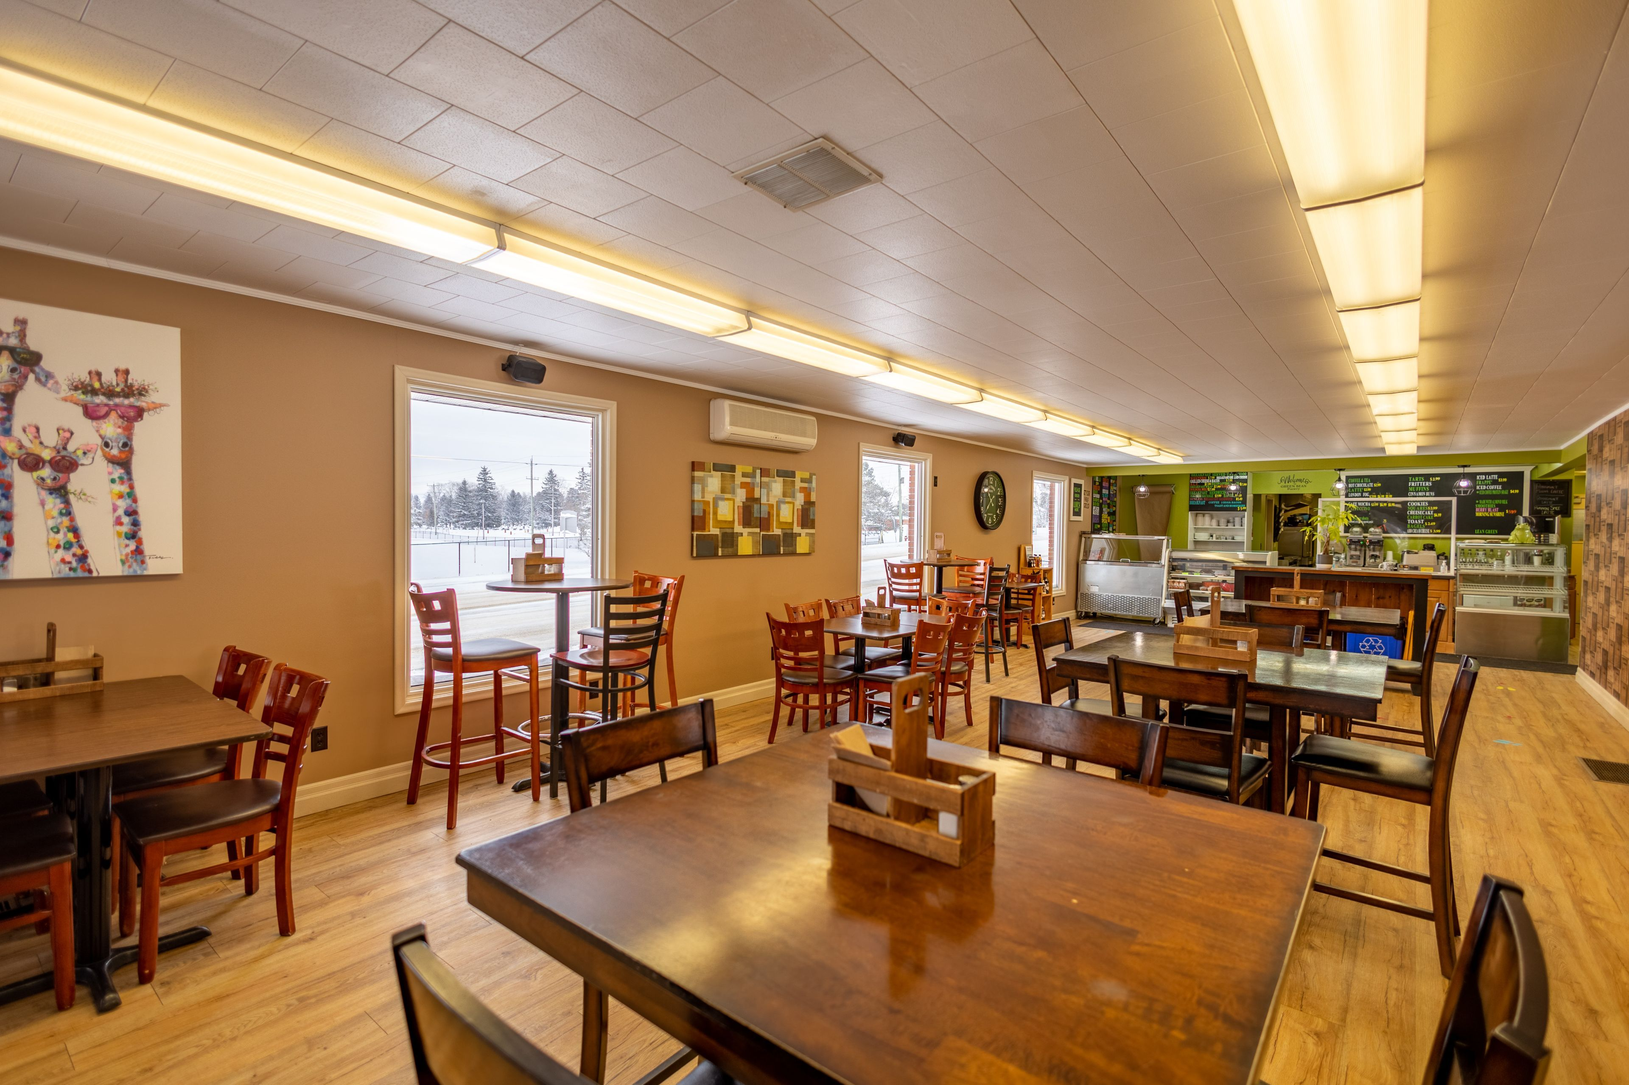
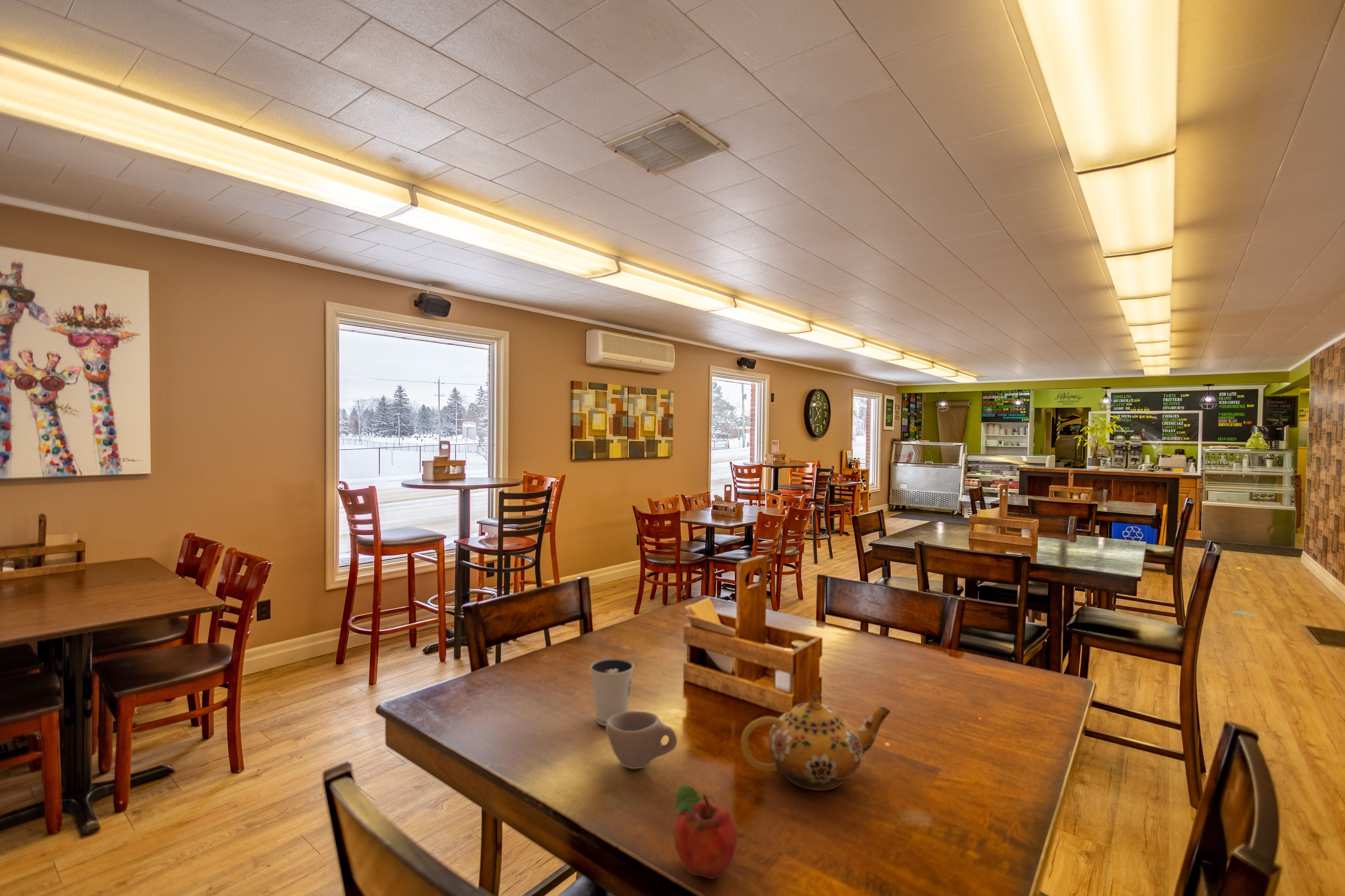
+ cup [606,711,677,769]
+ teapot [741,694,891,791]
+ fruit [674,784,738,879]
+ dixie cup [590,658,634,726]
